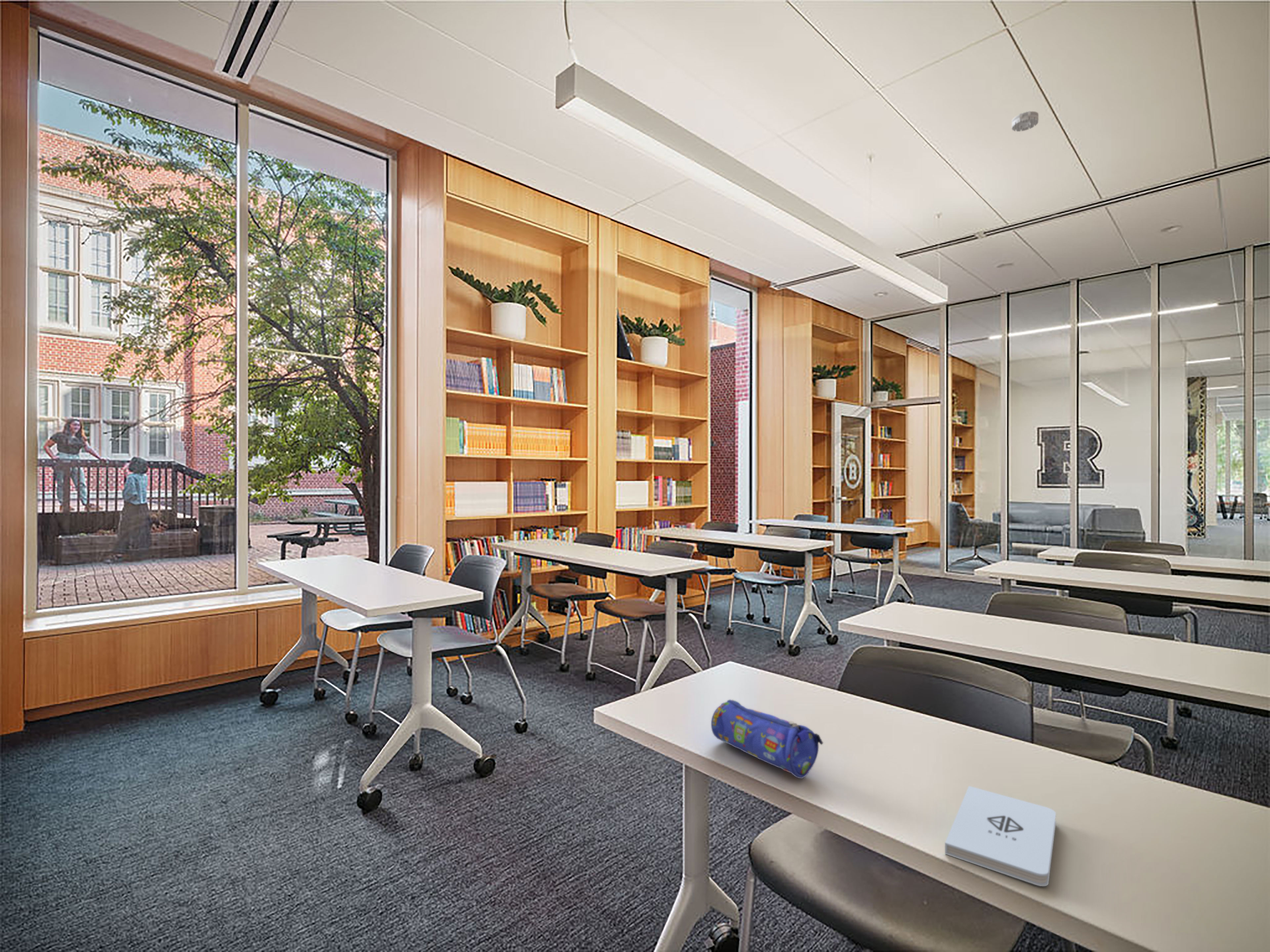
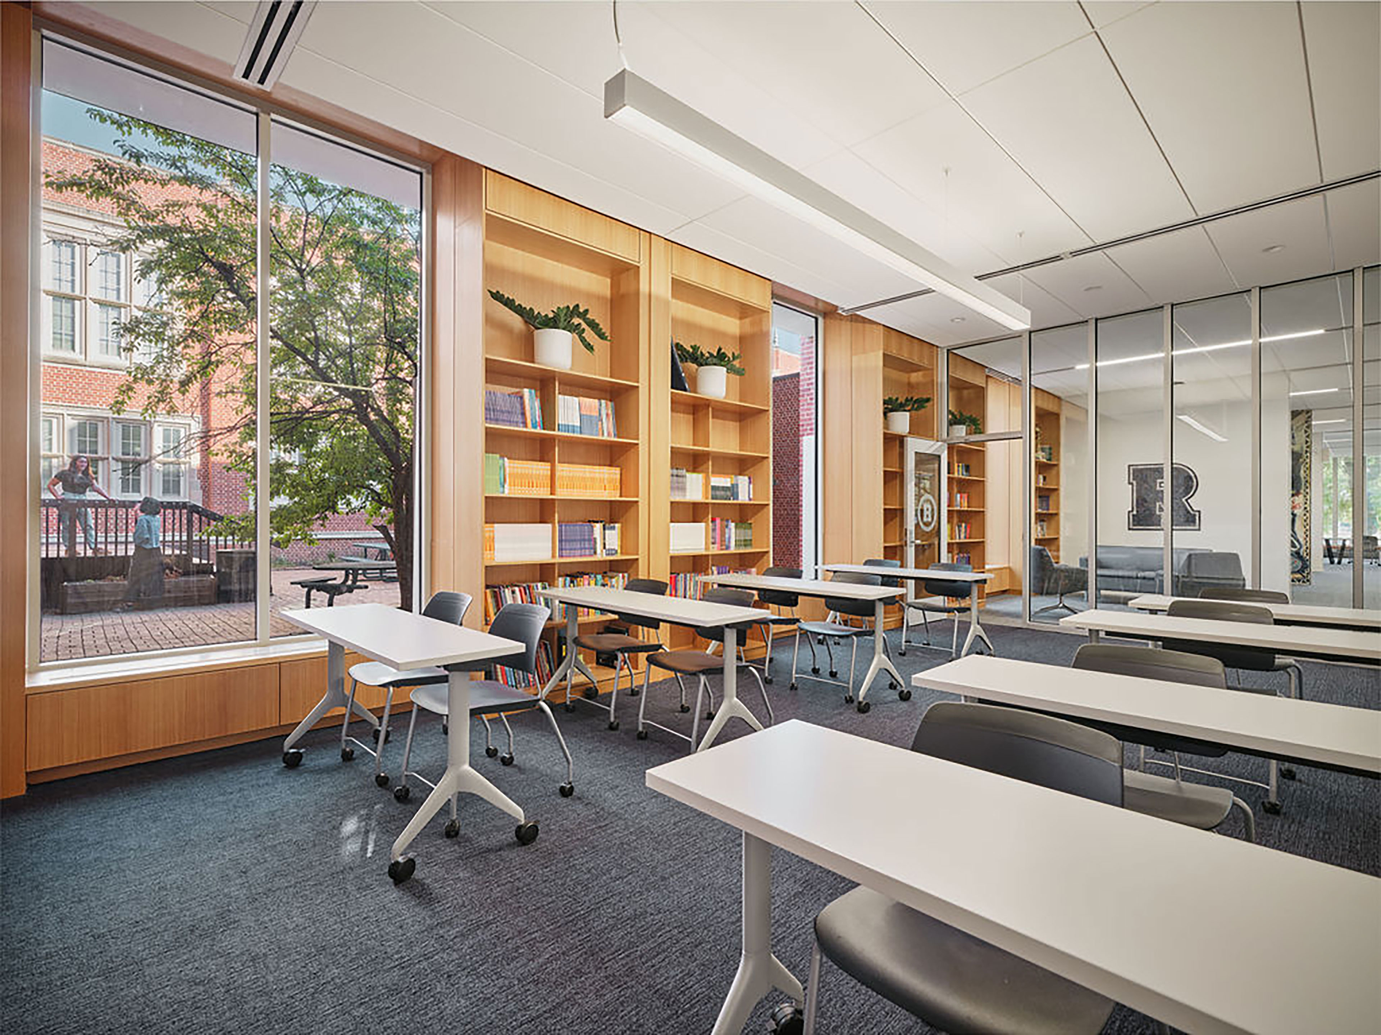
- notepad [945,785,1056,887]
- smoke detector [1011,110,1039,132]
- pencil case [711,699,824,779]
